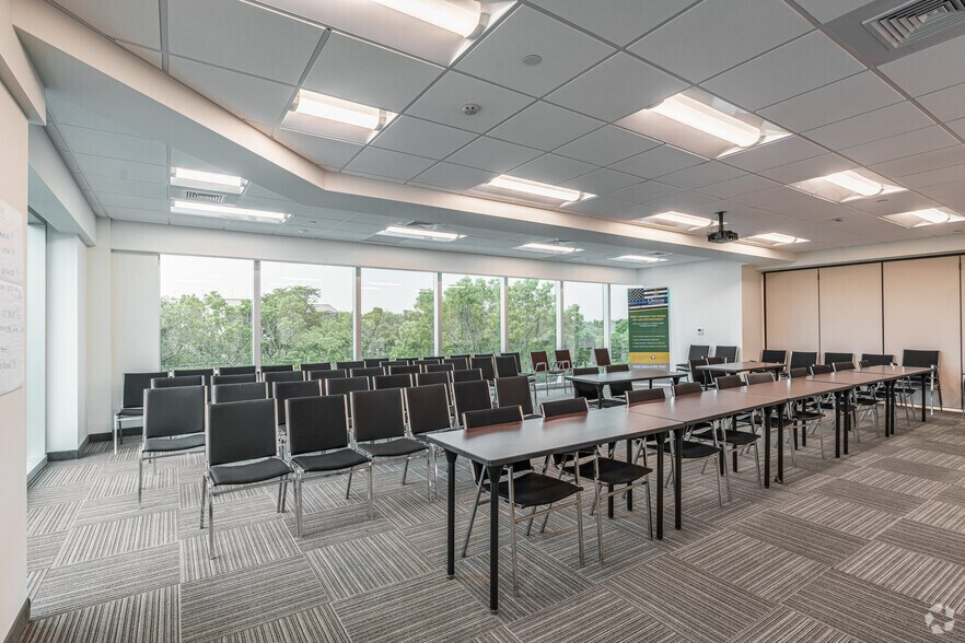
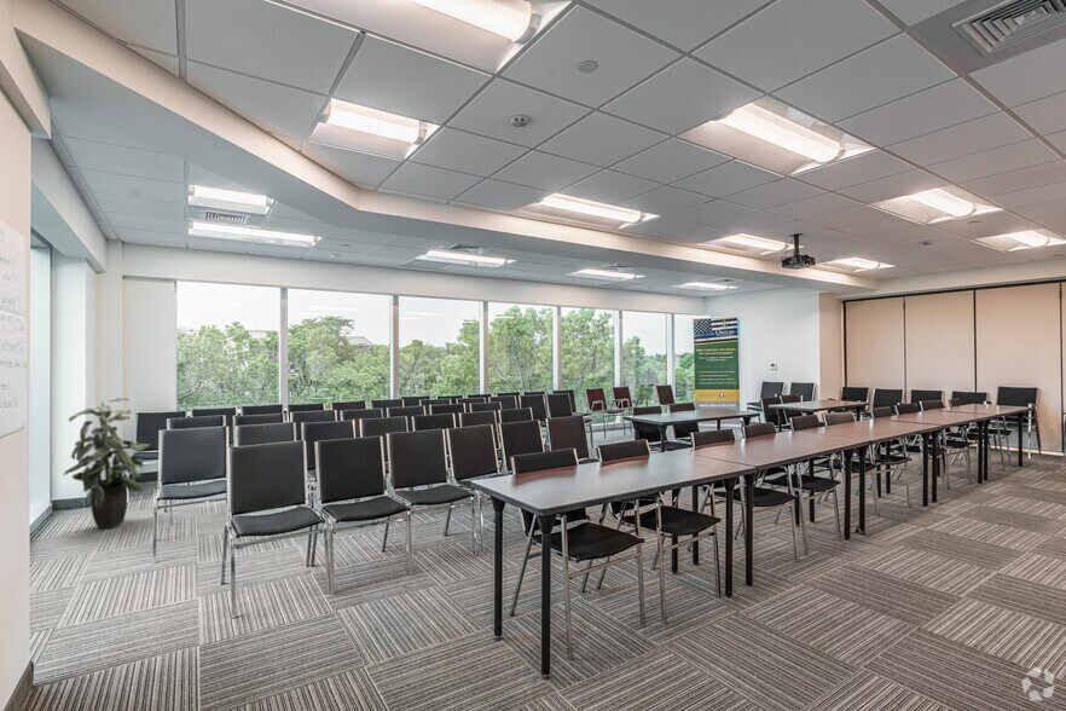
+ indoor plant [62,397,151,530]
